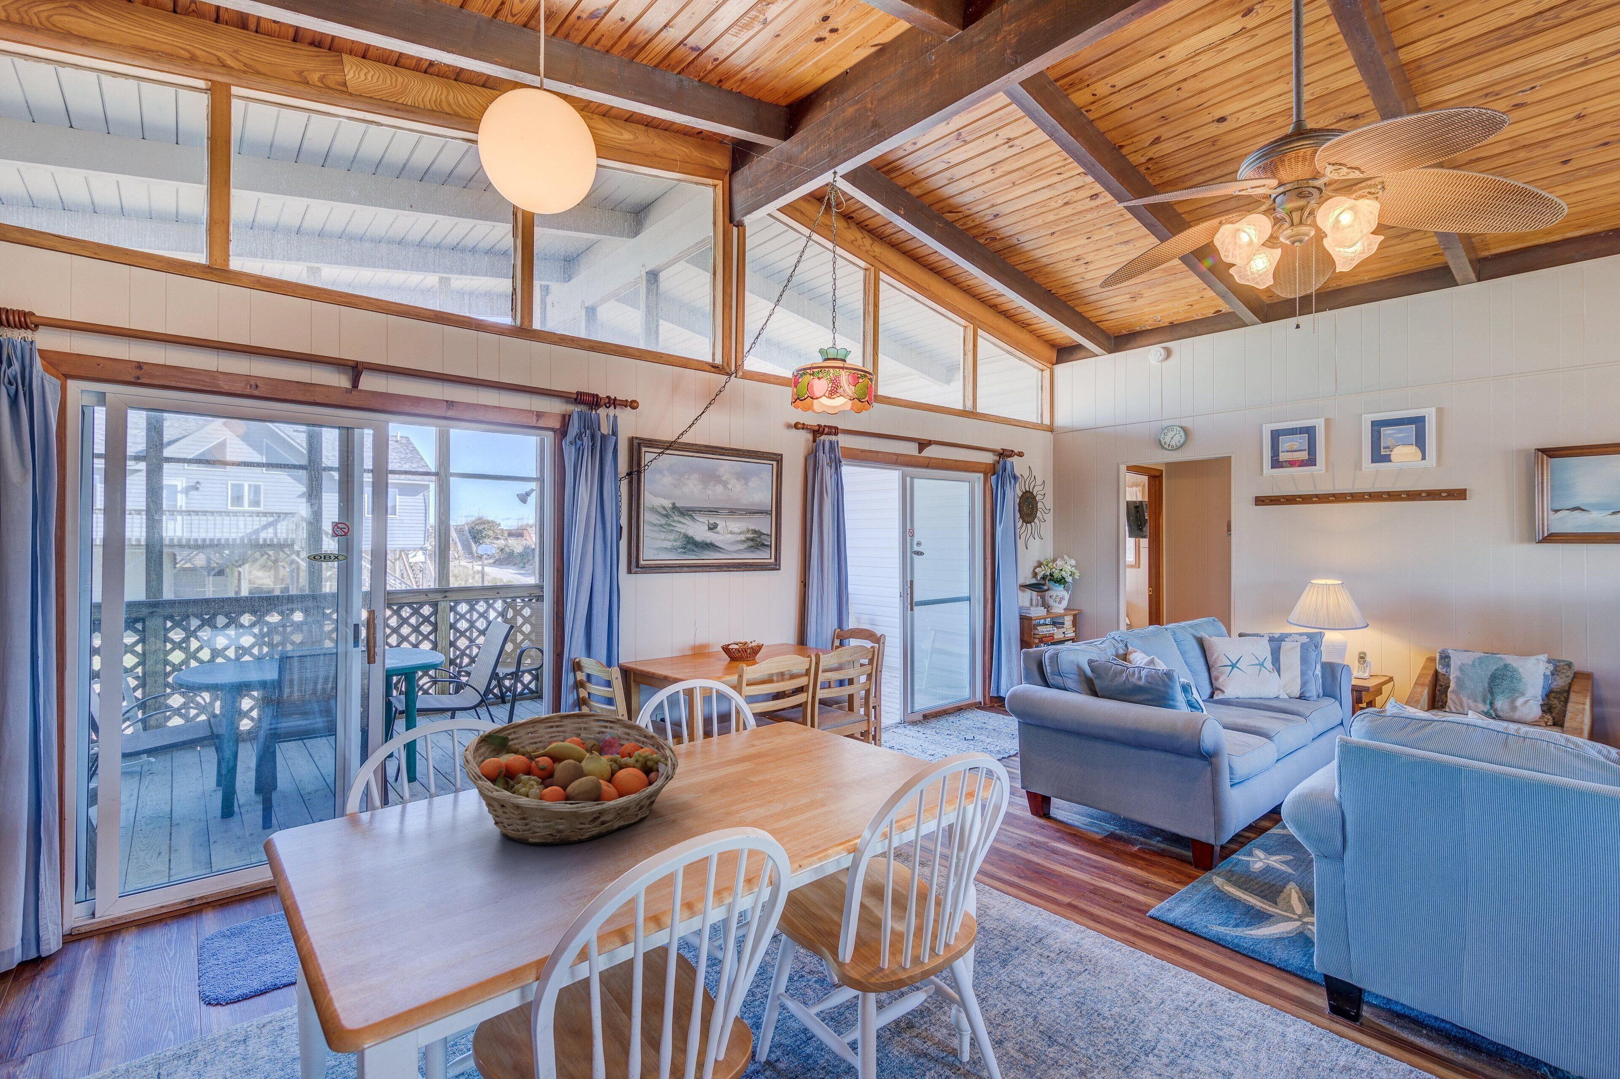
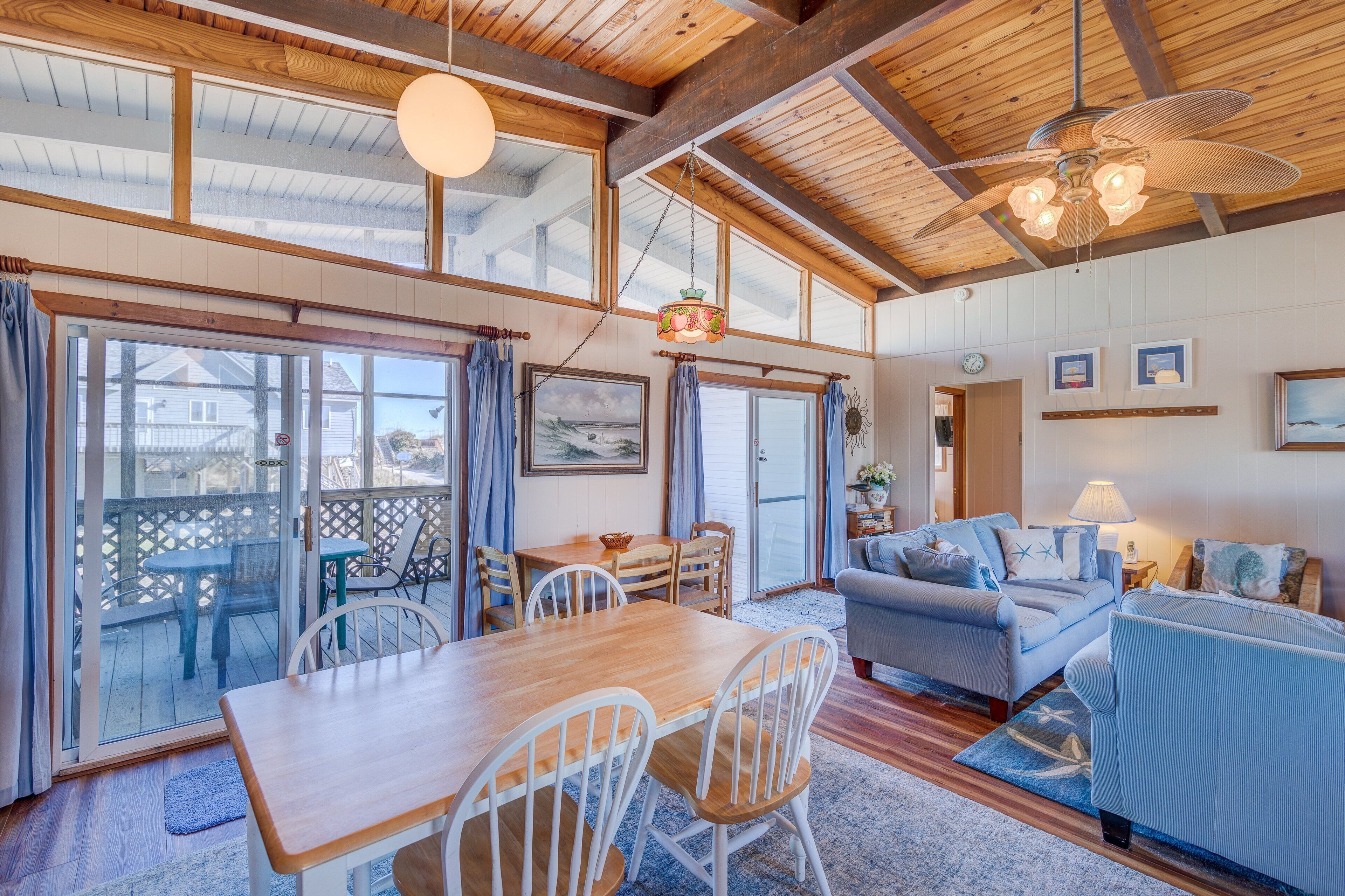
- fruit basket [463,711,678,844]
